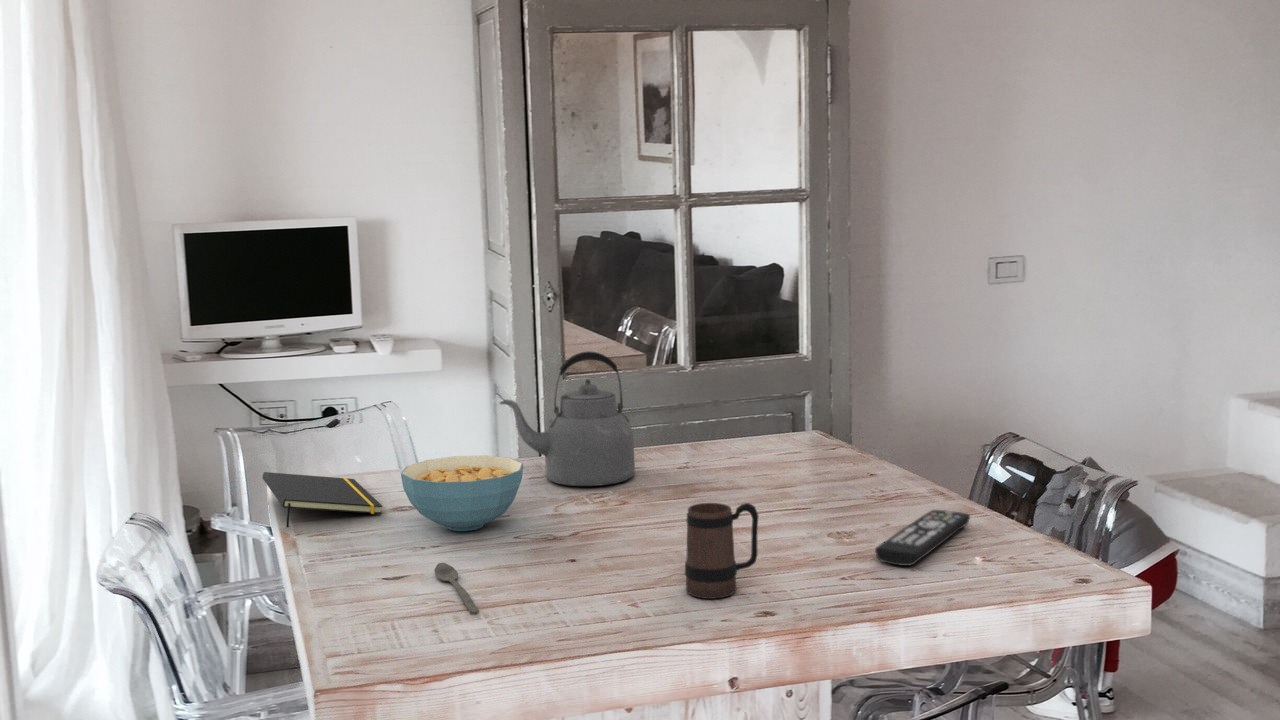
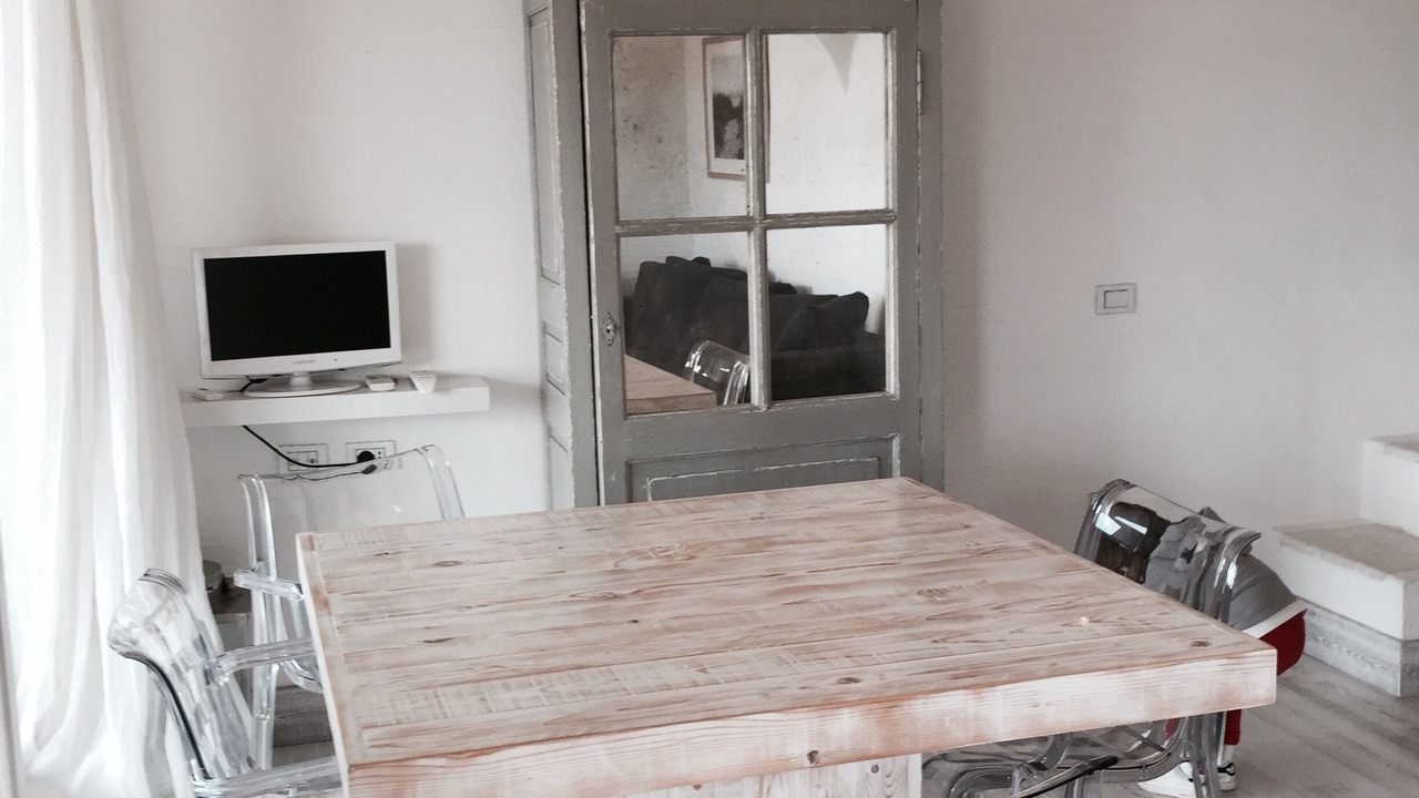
- notepad [262,471,383,528]
- spoon [434,562,480,614]
- remote control [874,509,971,567]
- kettle [498,350,636,487]
- mug [684,502,759,600]
- cereal bowl [400,454,524,532]
